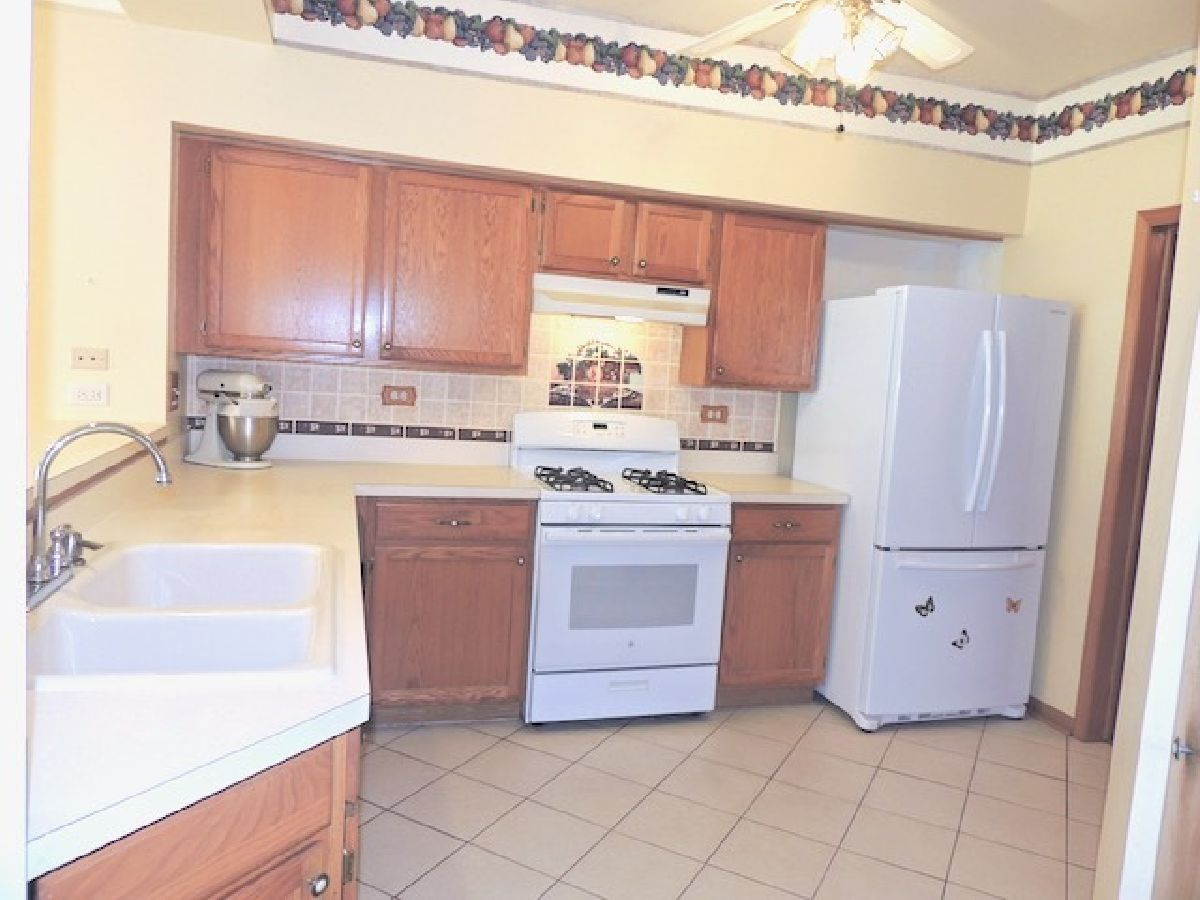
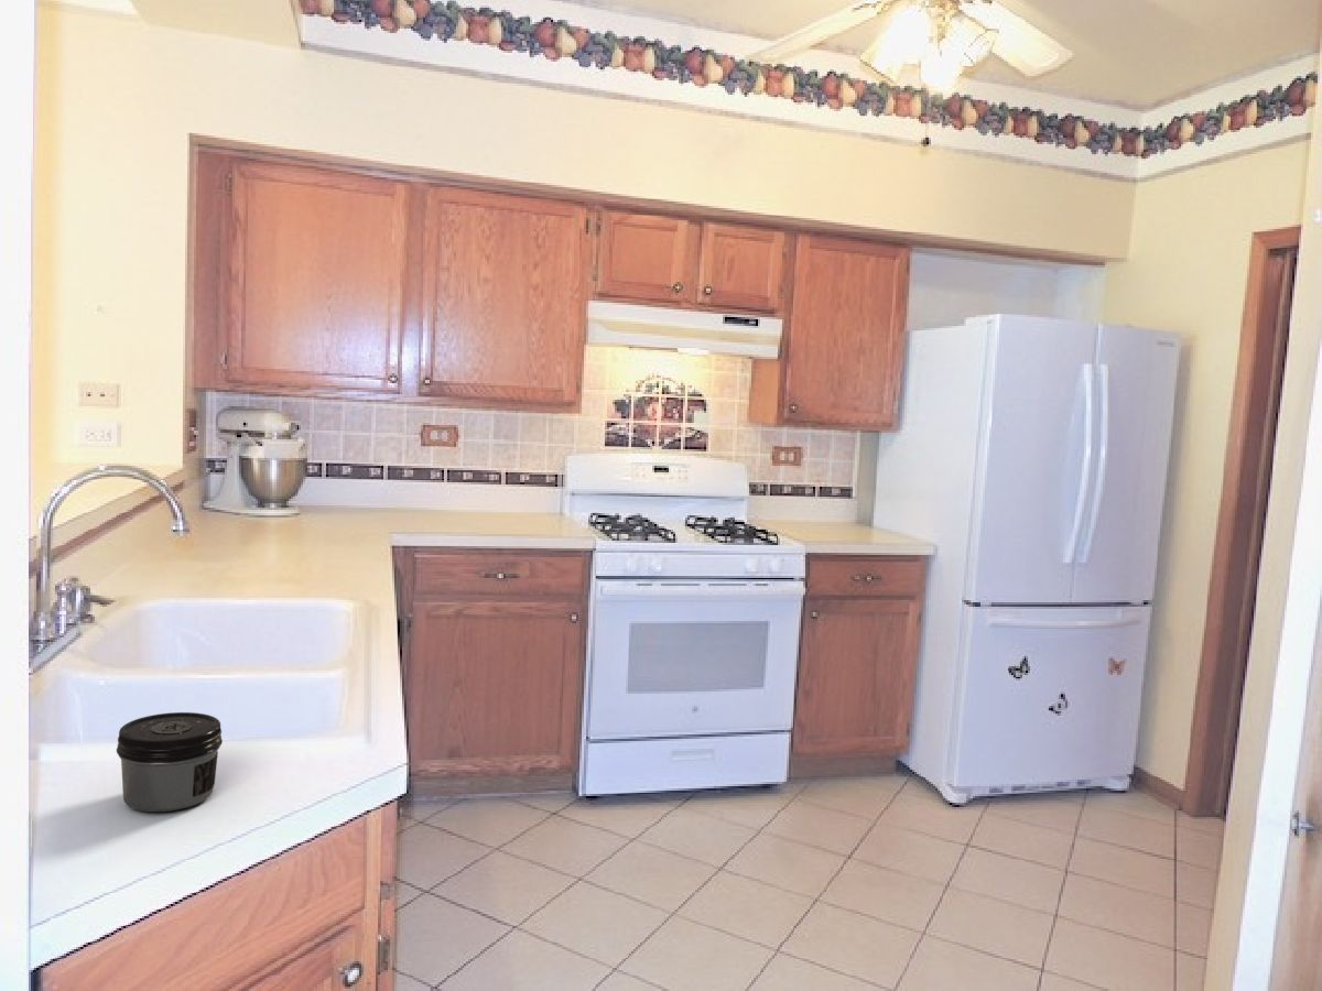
+ jar [116,711,224,813]
